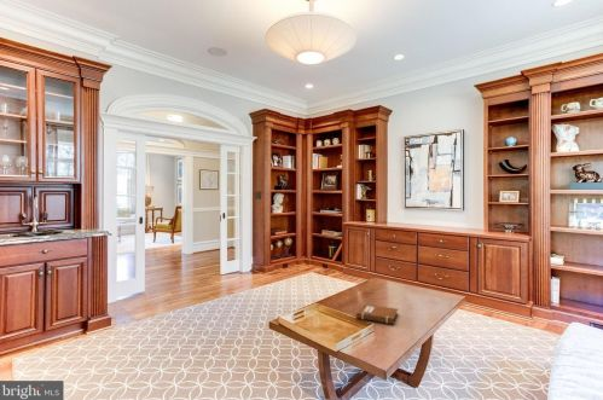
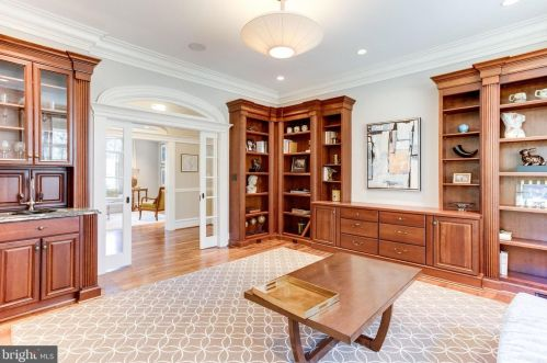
- notebook [355,303,399,325]
